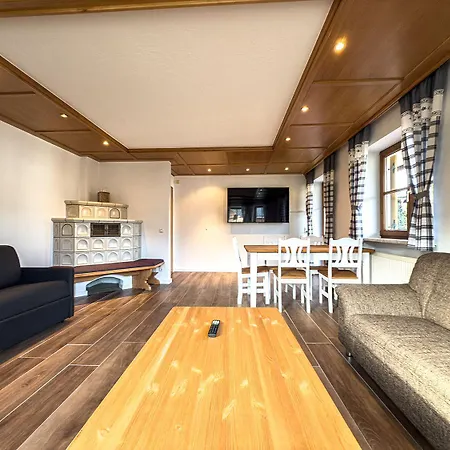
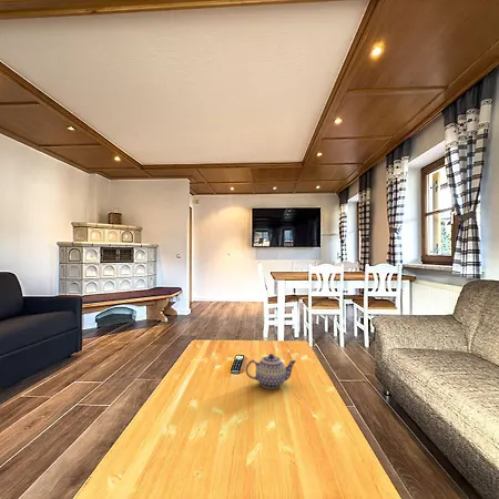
+ teapot [245,353,297,389]
